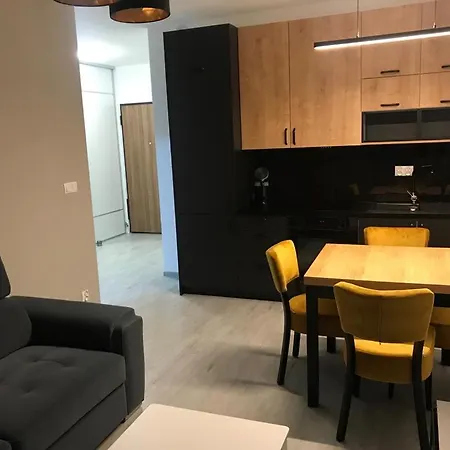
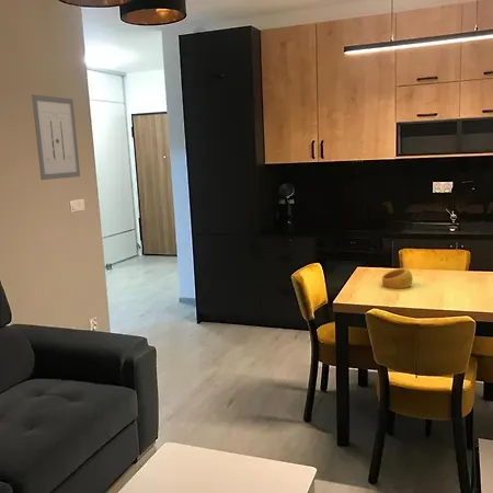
+ wall art [31,94,81,181]
+ ring [381,267,413,289]
